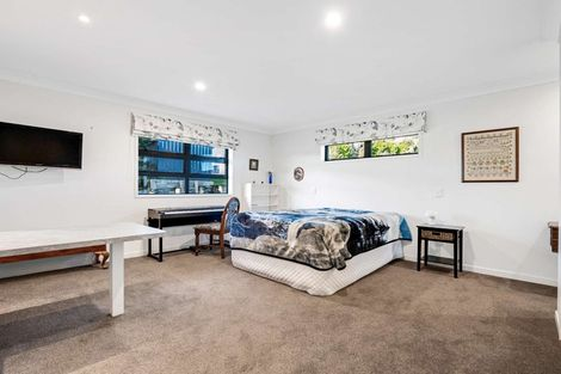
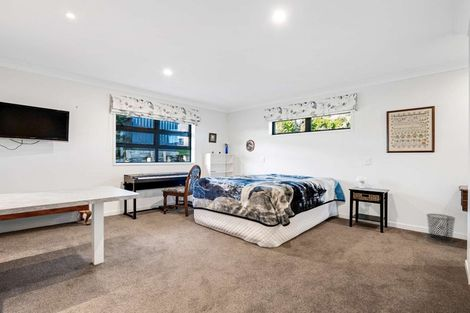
+ waste bin [426,213,456,244]
